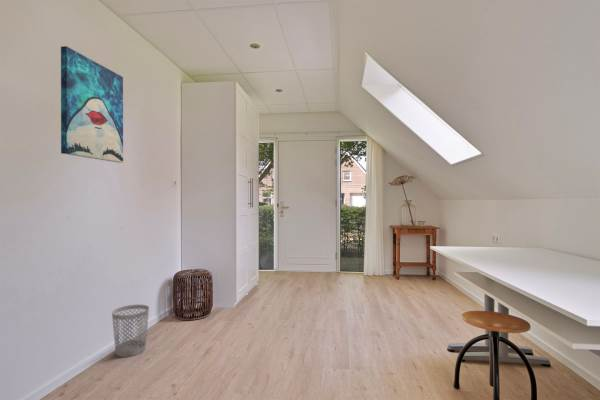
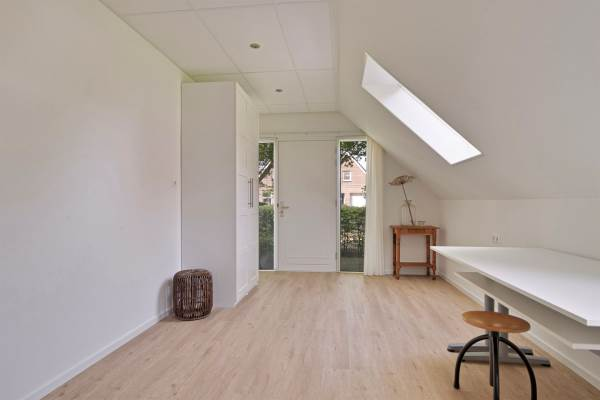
- wall art [60,45,124,164]
- wastebasket [111,304,150,358]
